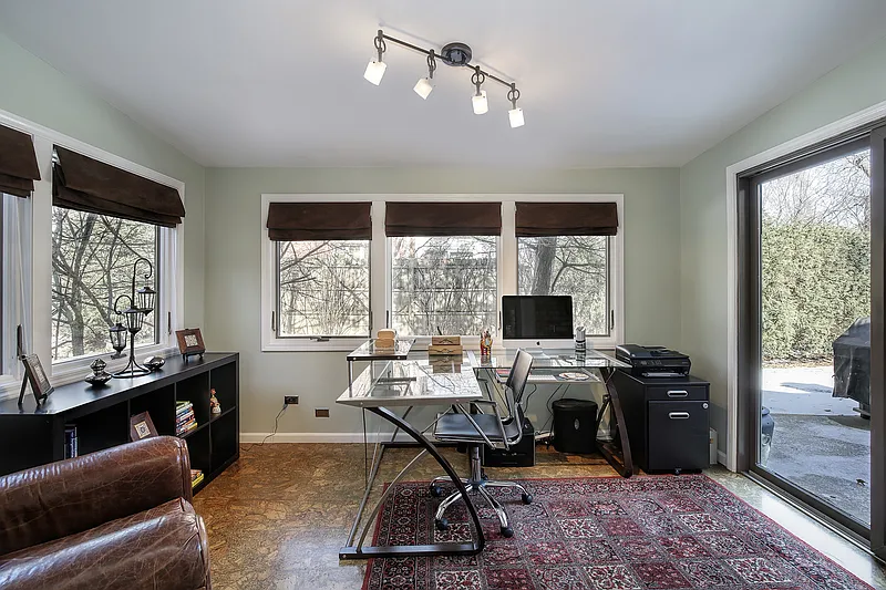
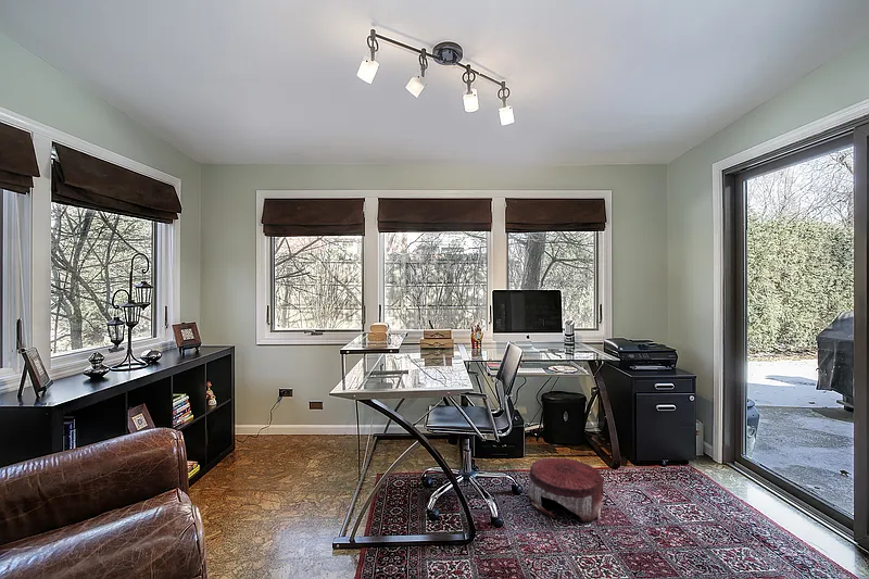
+ pouf [526,456,605,523]
